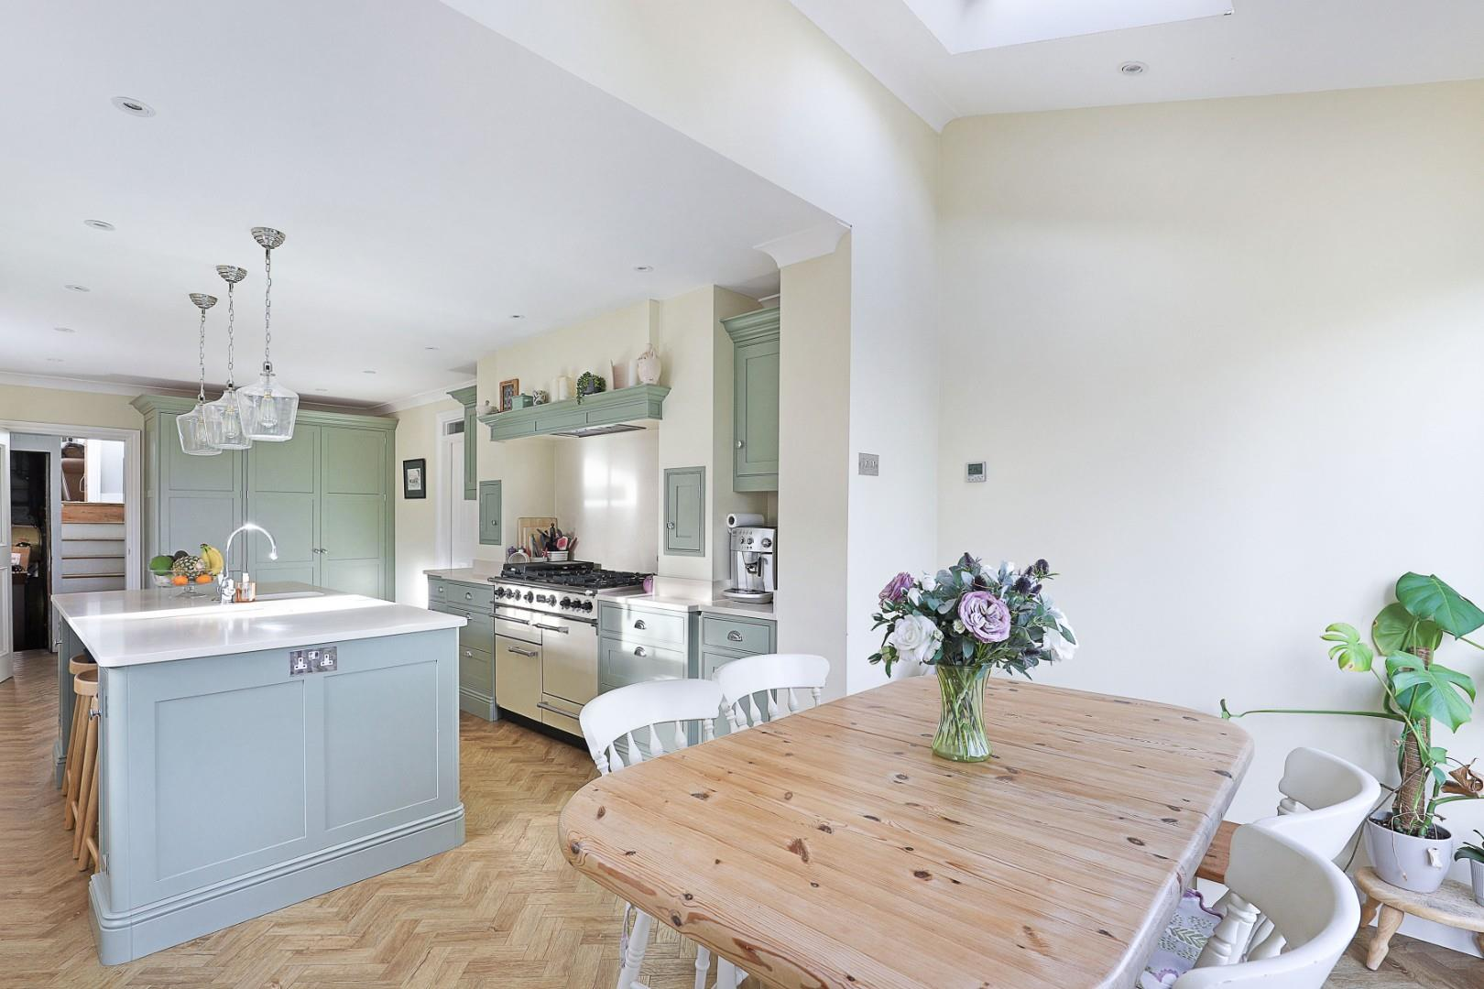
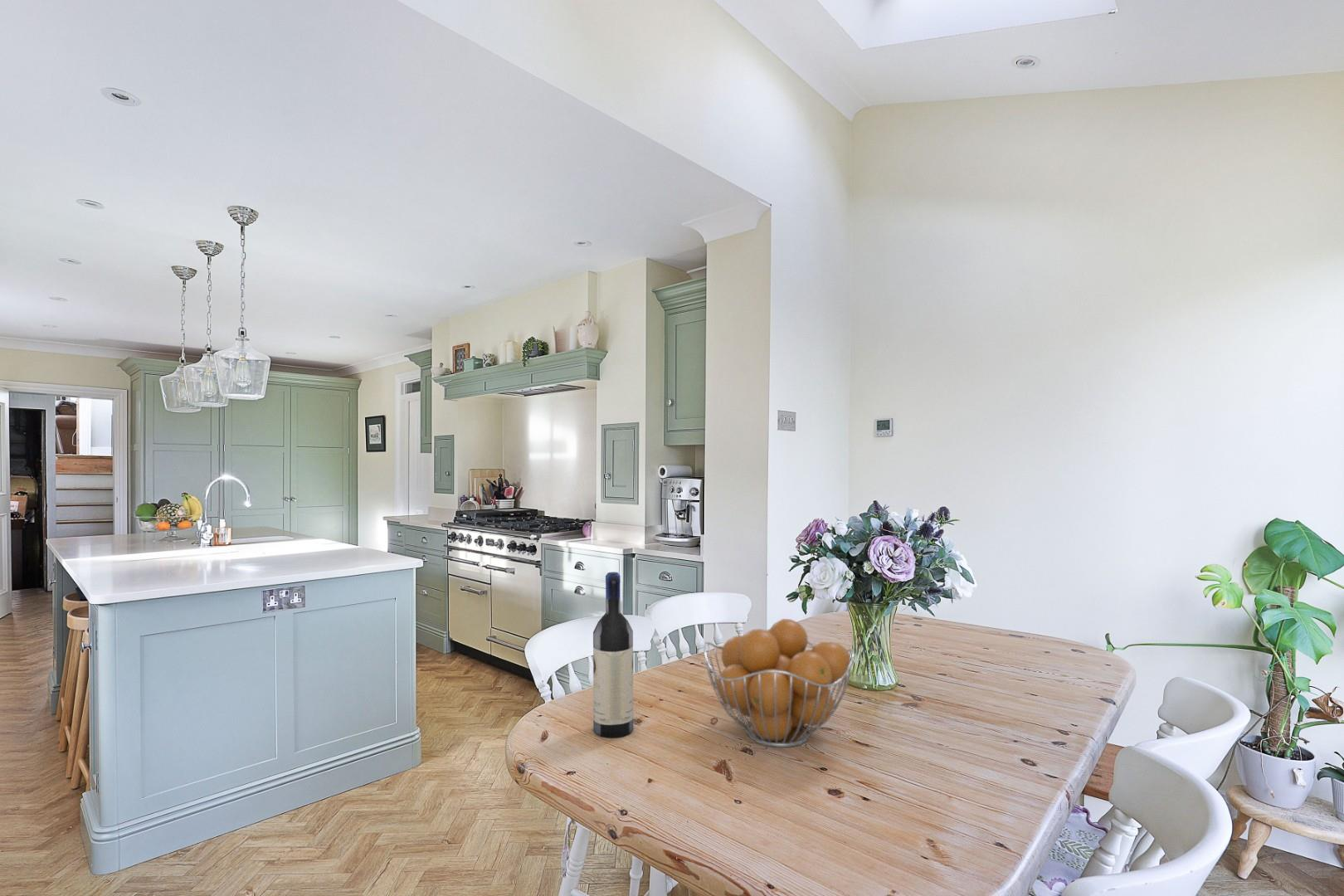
+ wine bottle [592,571,634,738]
+ fruit basket [702,618,855,748]
